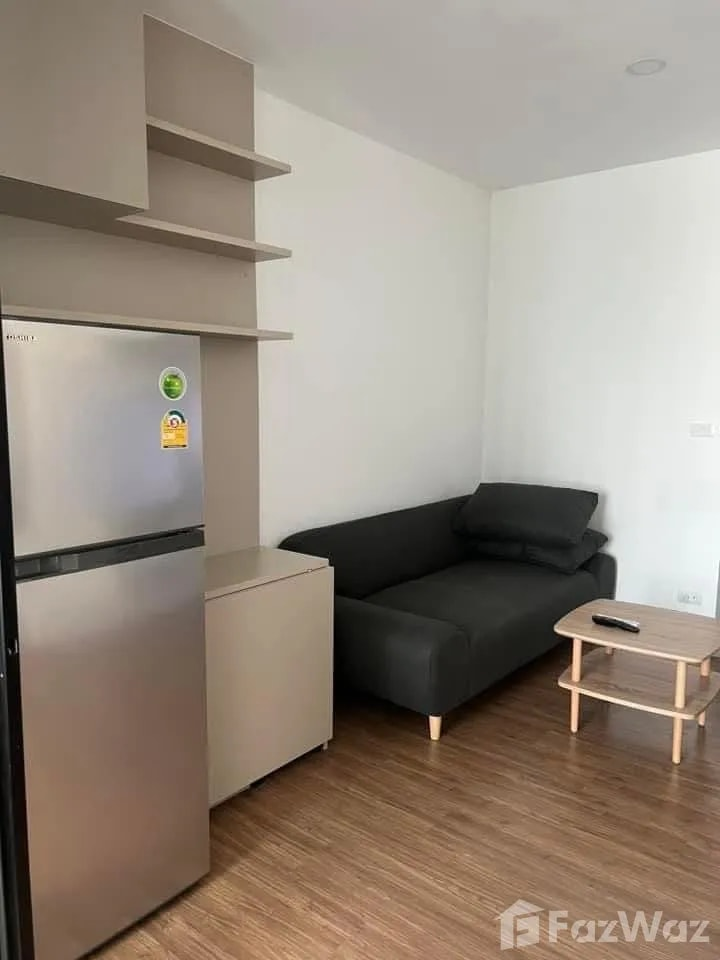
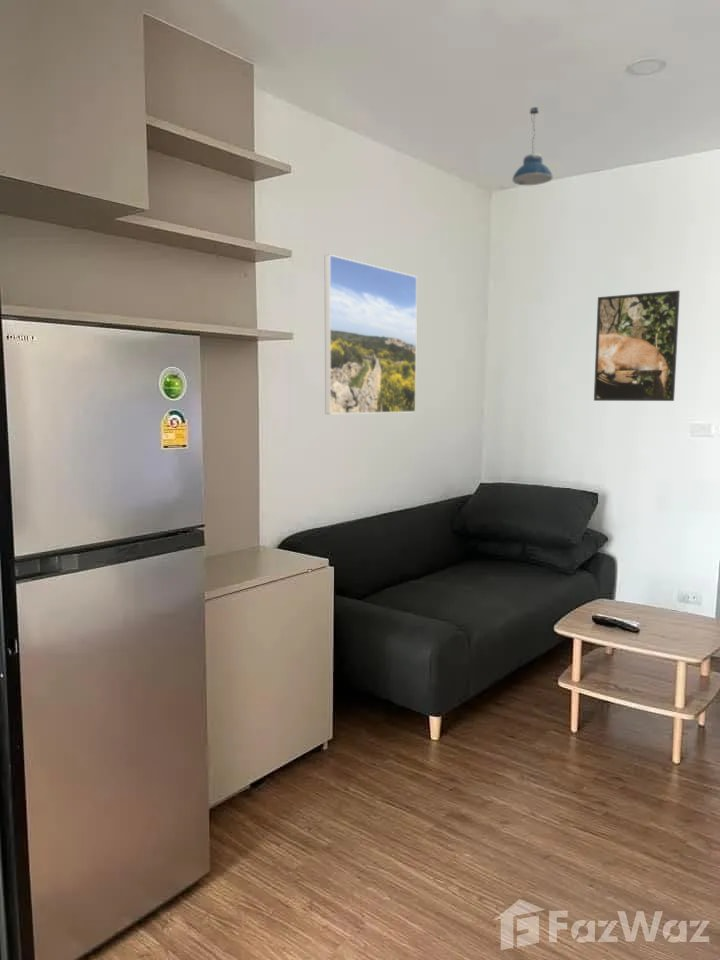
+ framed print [324,254,418,415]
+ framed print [593,289,681,402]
+ pendant light [511,106,554,186]
